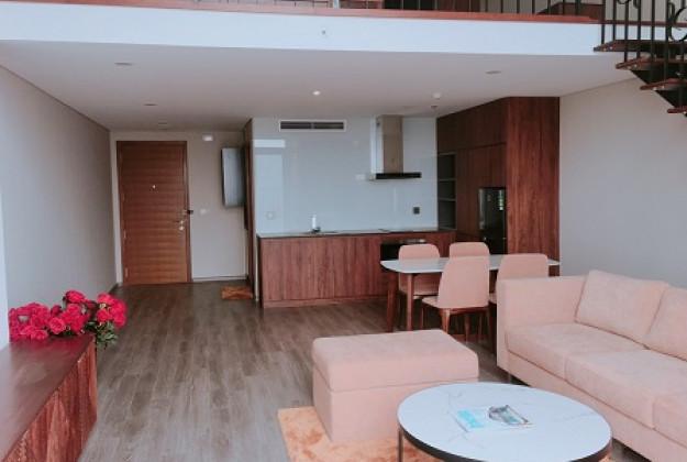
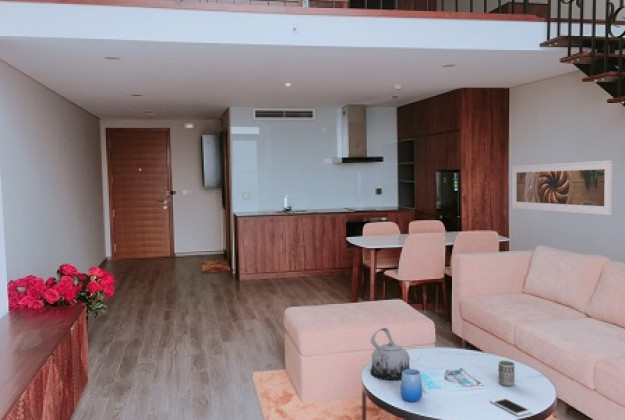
+ cup [498,360,516,387]
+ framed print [511,159,614,216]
+ cell phone [489,396,533,417]
+ teapot [369,327,411,381]
+ cup [400,368,423,403]
